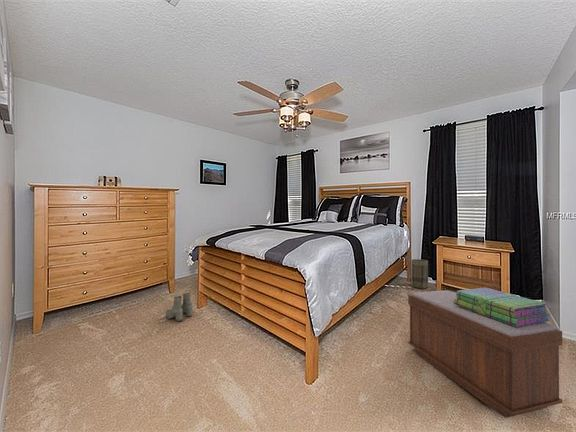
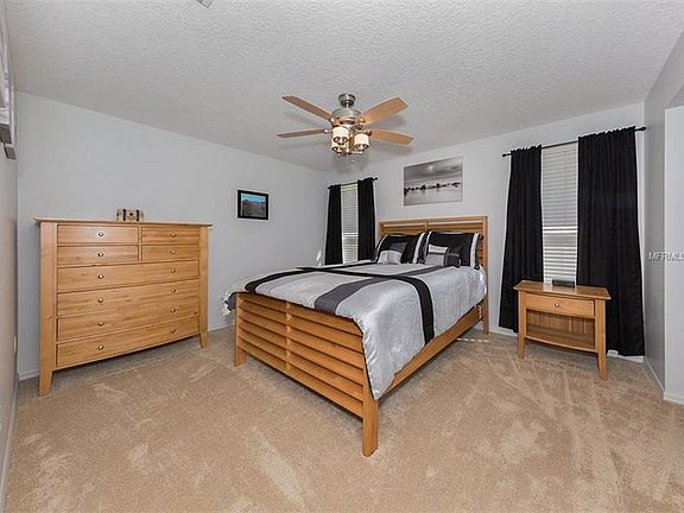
- basket [410,258,429,290]
- bench [407,289,564,419]
- stack of books [454,287,551,327]
- boots [165,292,194,322]
